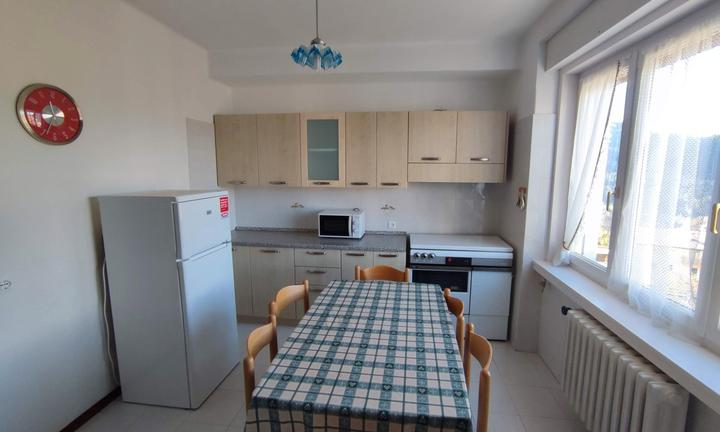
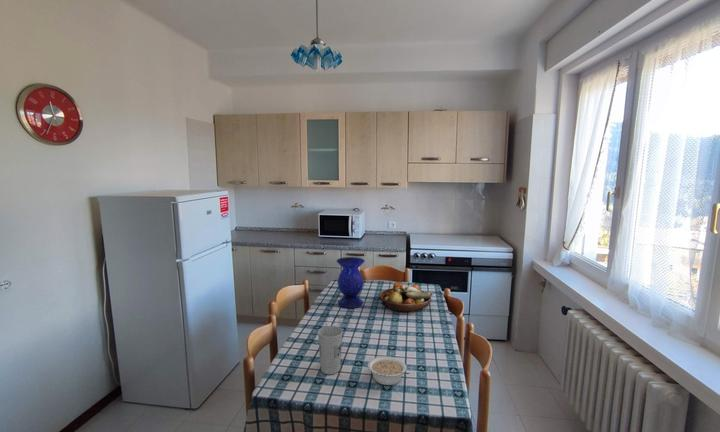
+ legume [367,355,411,386]
+ fruit bowl [378,281,434,313]
+ cup [317,325,344,375]
+ vase [336,256,366,309]
